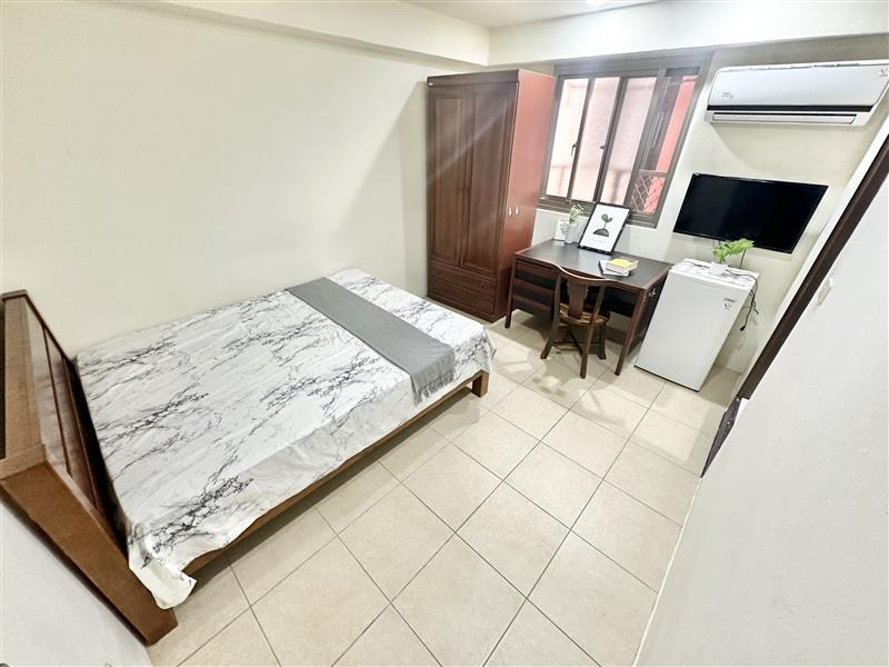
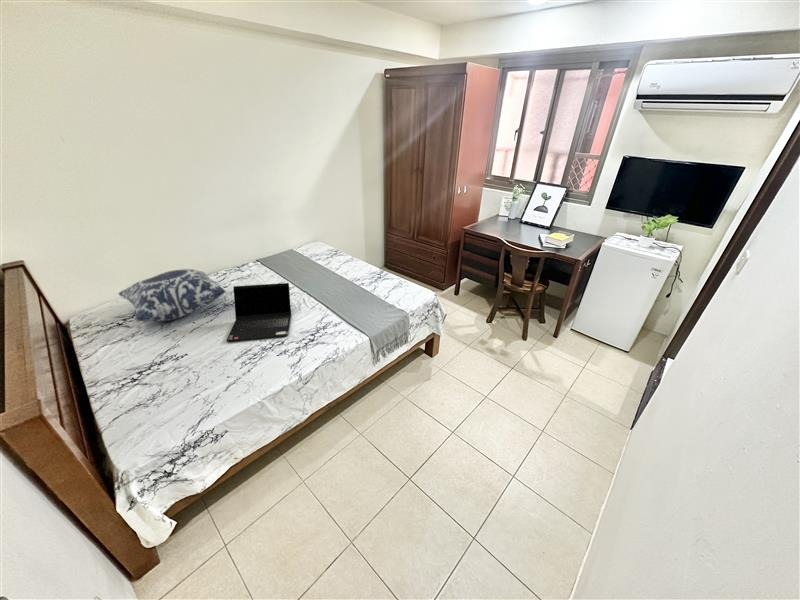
+ cushion [117,268,227,322]
+ laptop computer [225,282,292,342]
